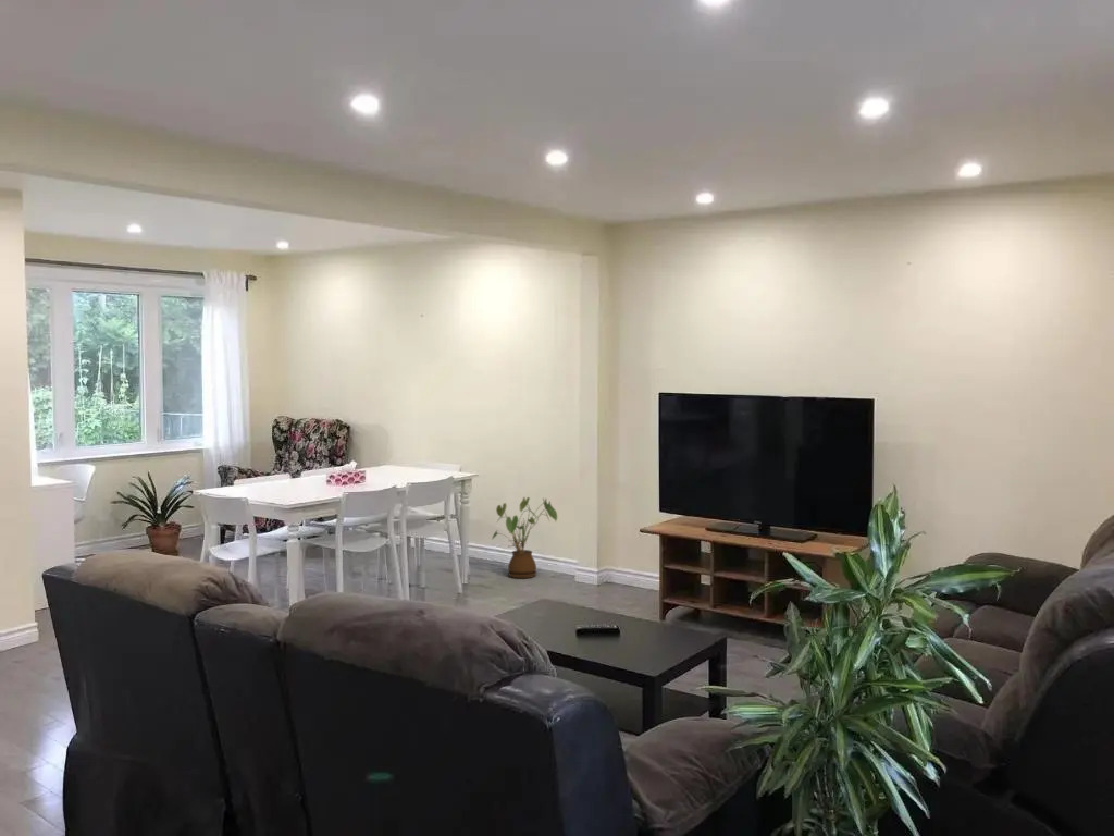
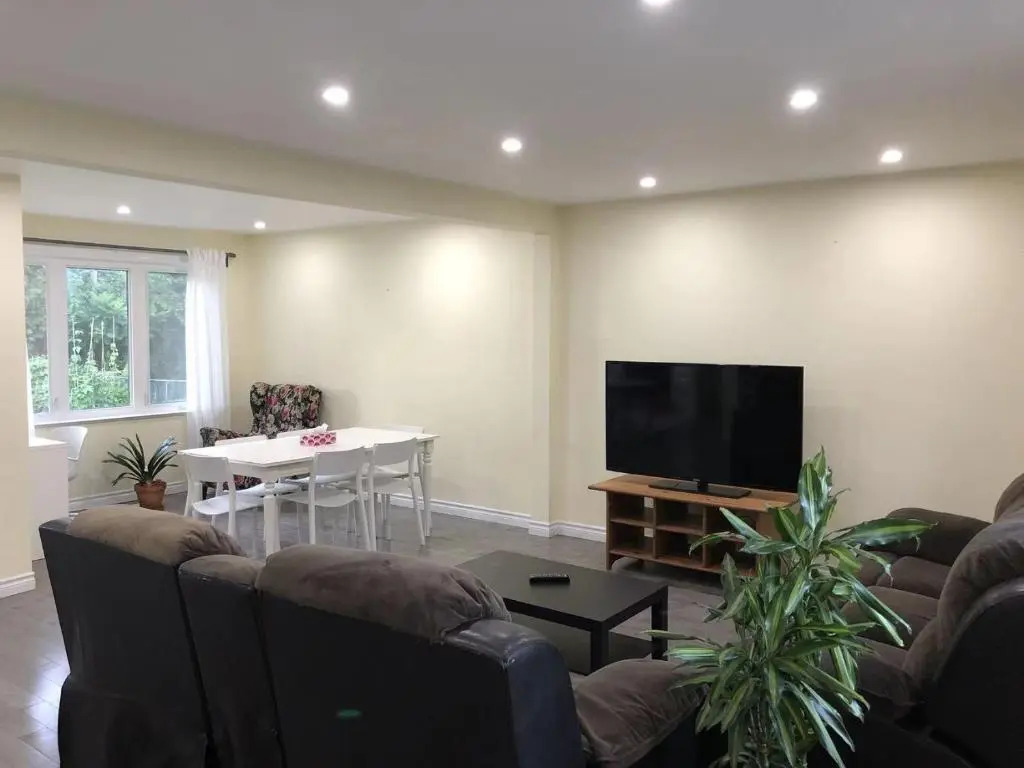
- house plant [491,496,558,579]
